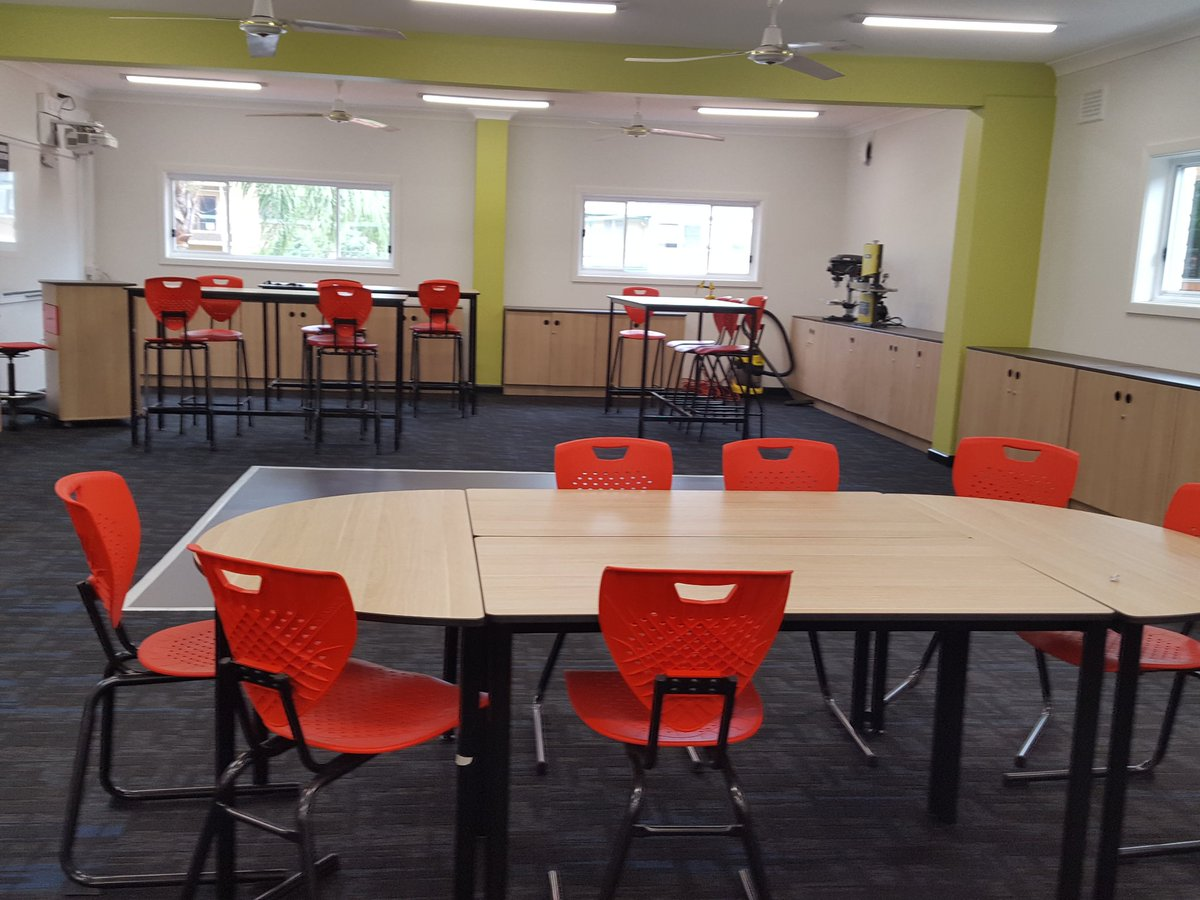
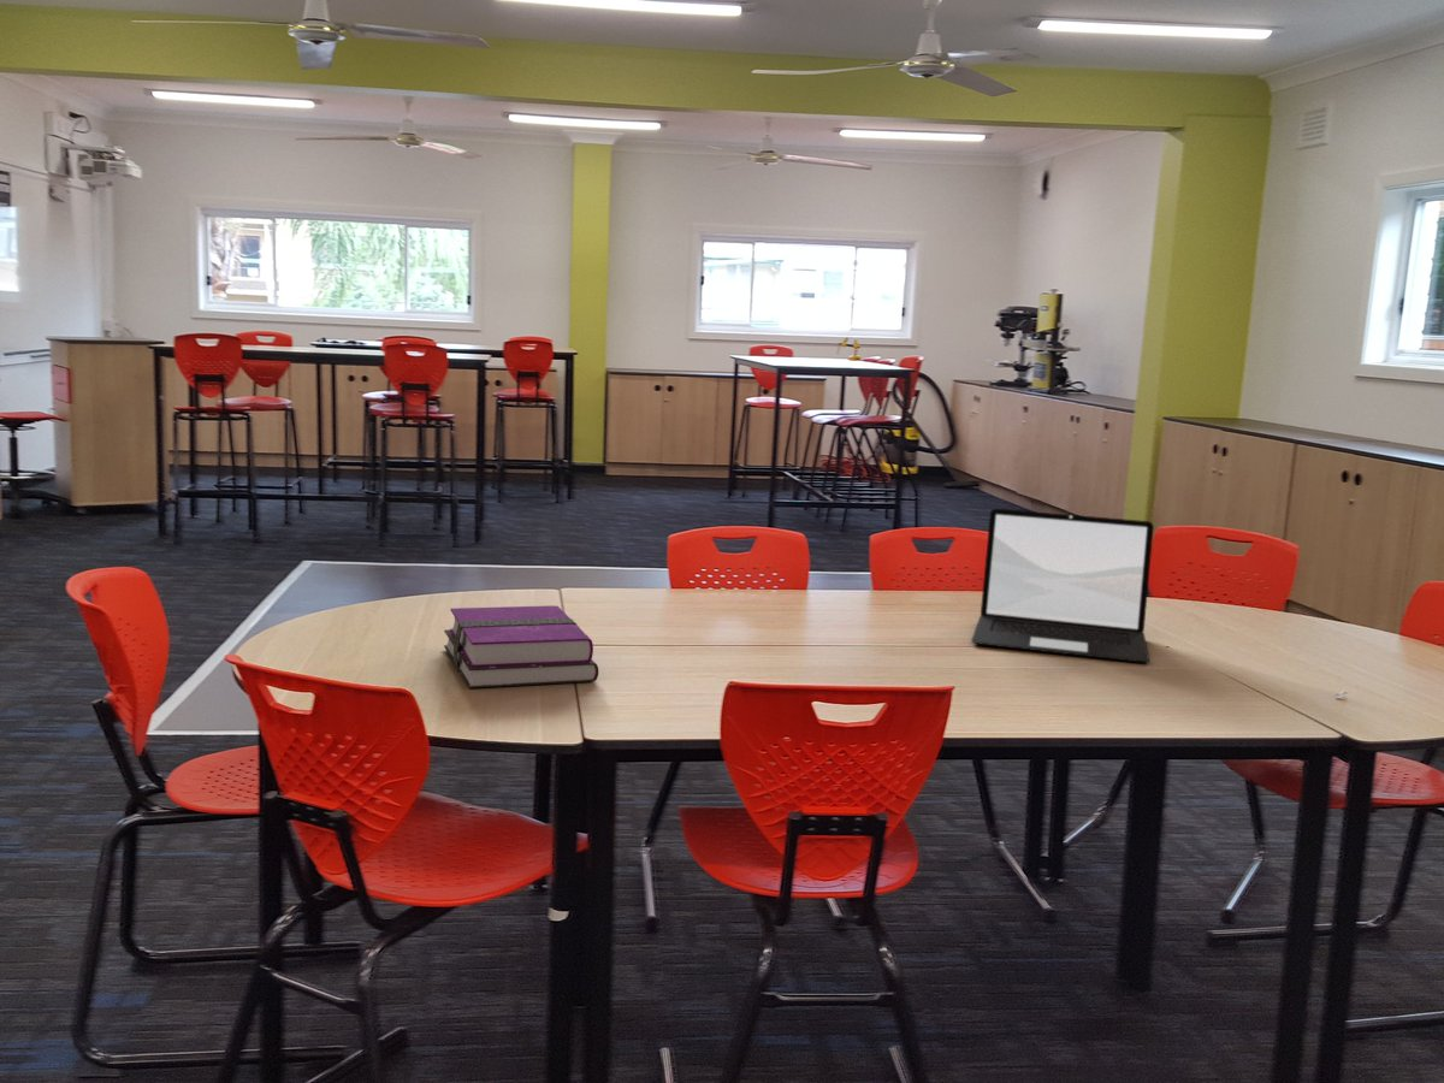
+ hardback book [443,604,599,690]
+ laptop [970,508,1155,663]
